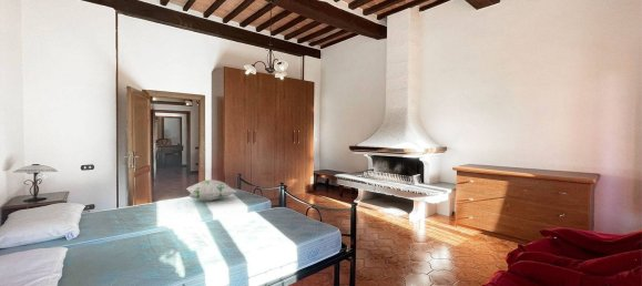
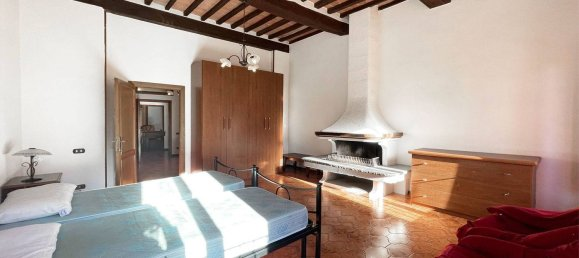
- decorative pillow [185,178,237,202]
